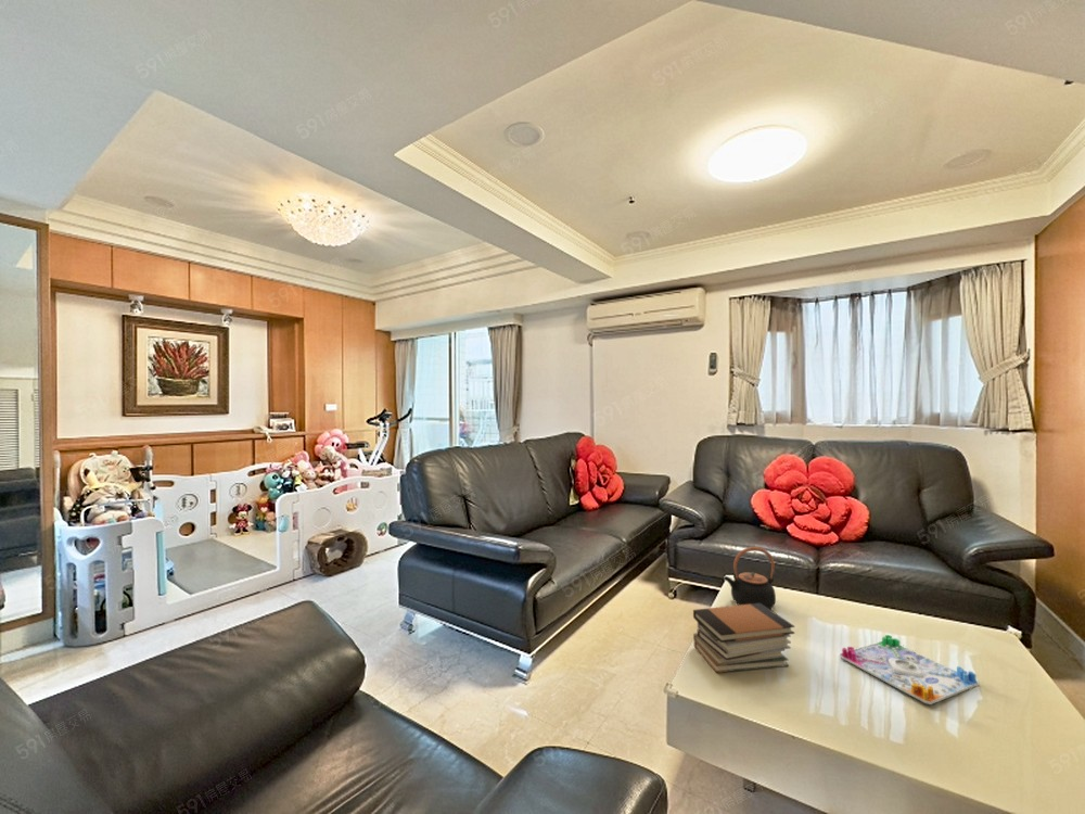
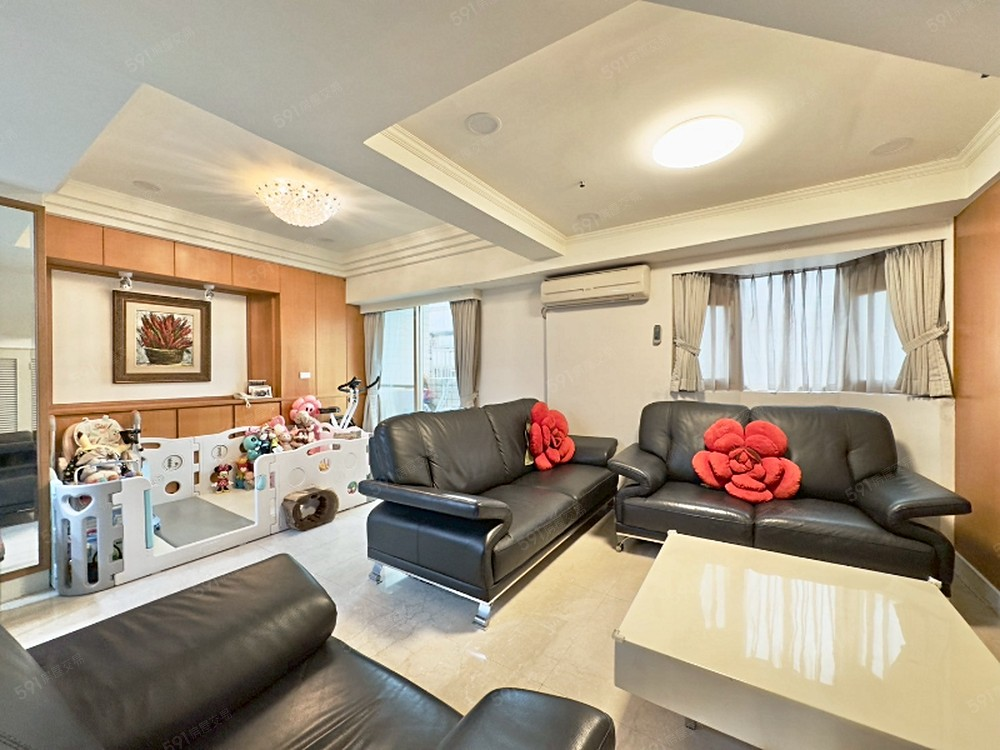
- book stack [692,603,795,674]
- teapot [723,546,777,610]
- board game [839,634,980,705]
